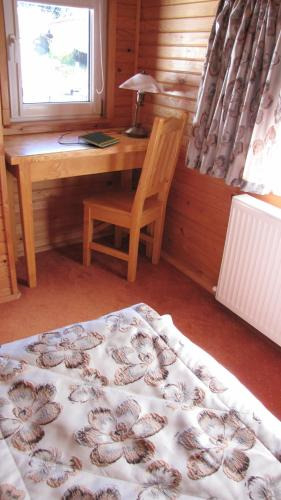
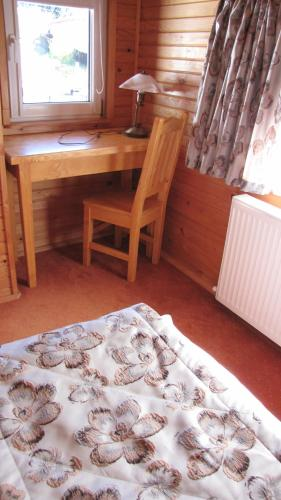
- notepad [77,130,120,149]
